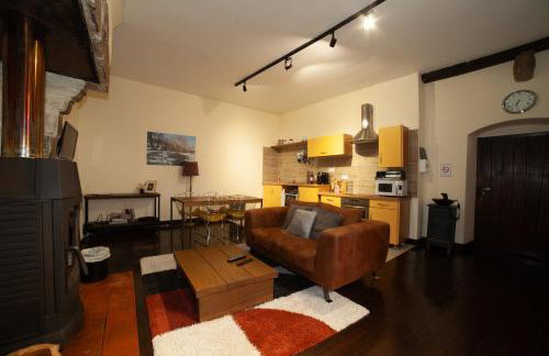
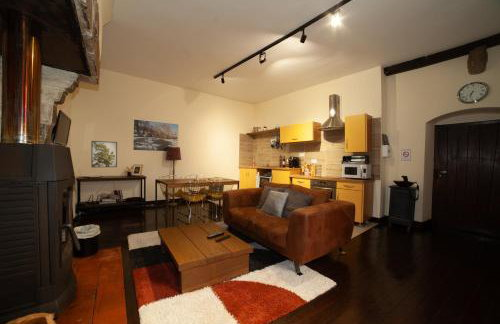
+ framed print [90,140,118,168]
